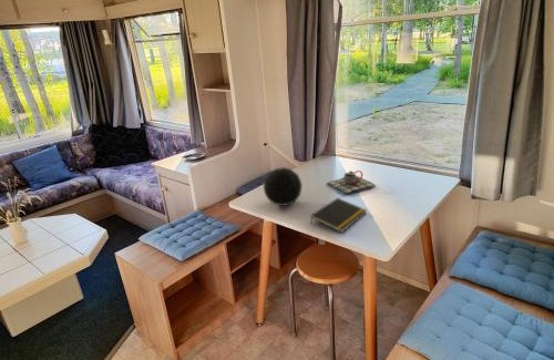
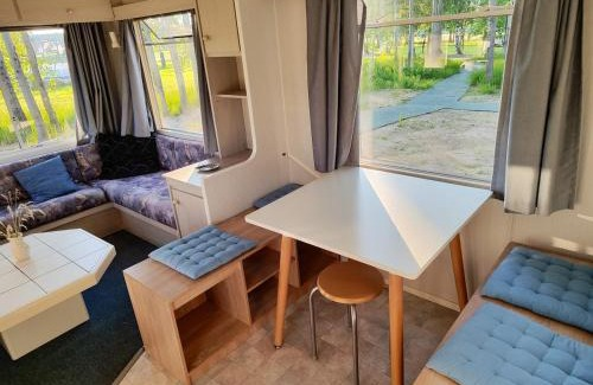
- decorative orb [263,166,304,207]
- teapot [326,169,377,195]
- notepad [309,197,368,234]
